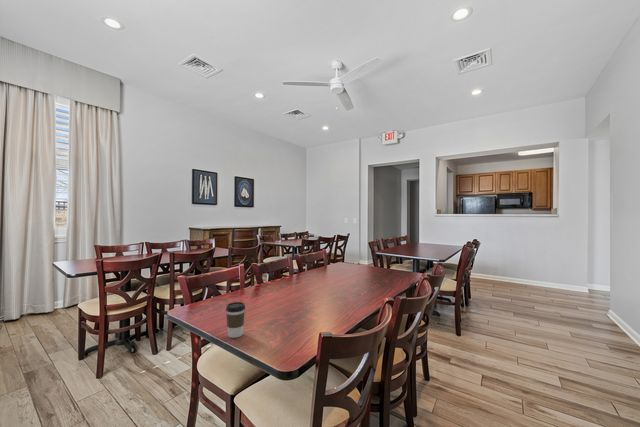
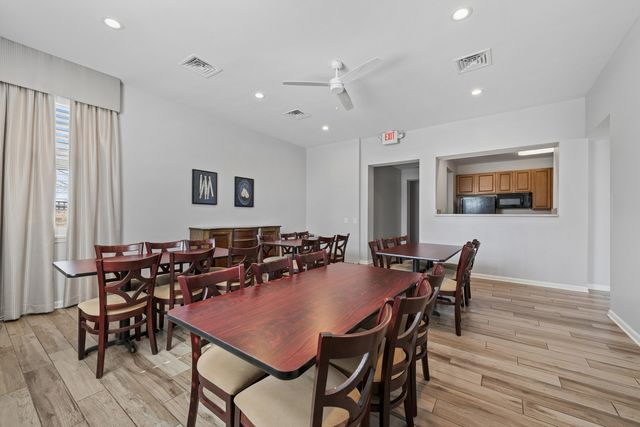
- coffee cup [225,301,246,339]
